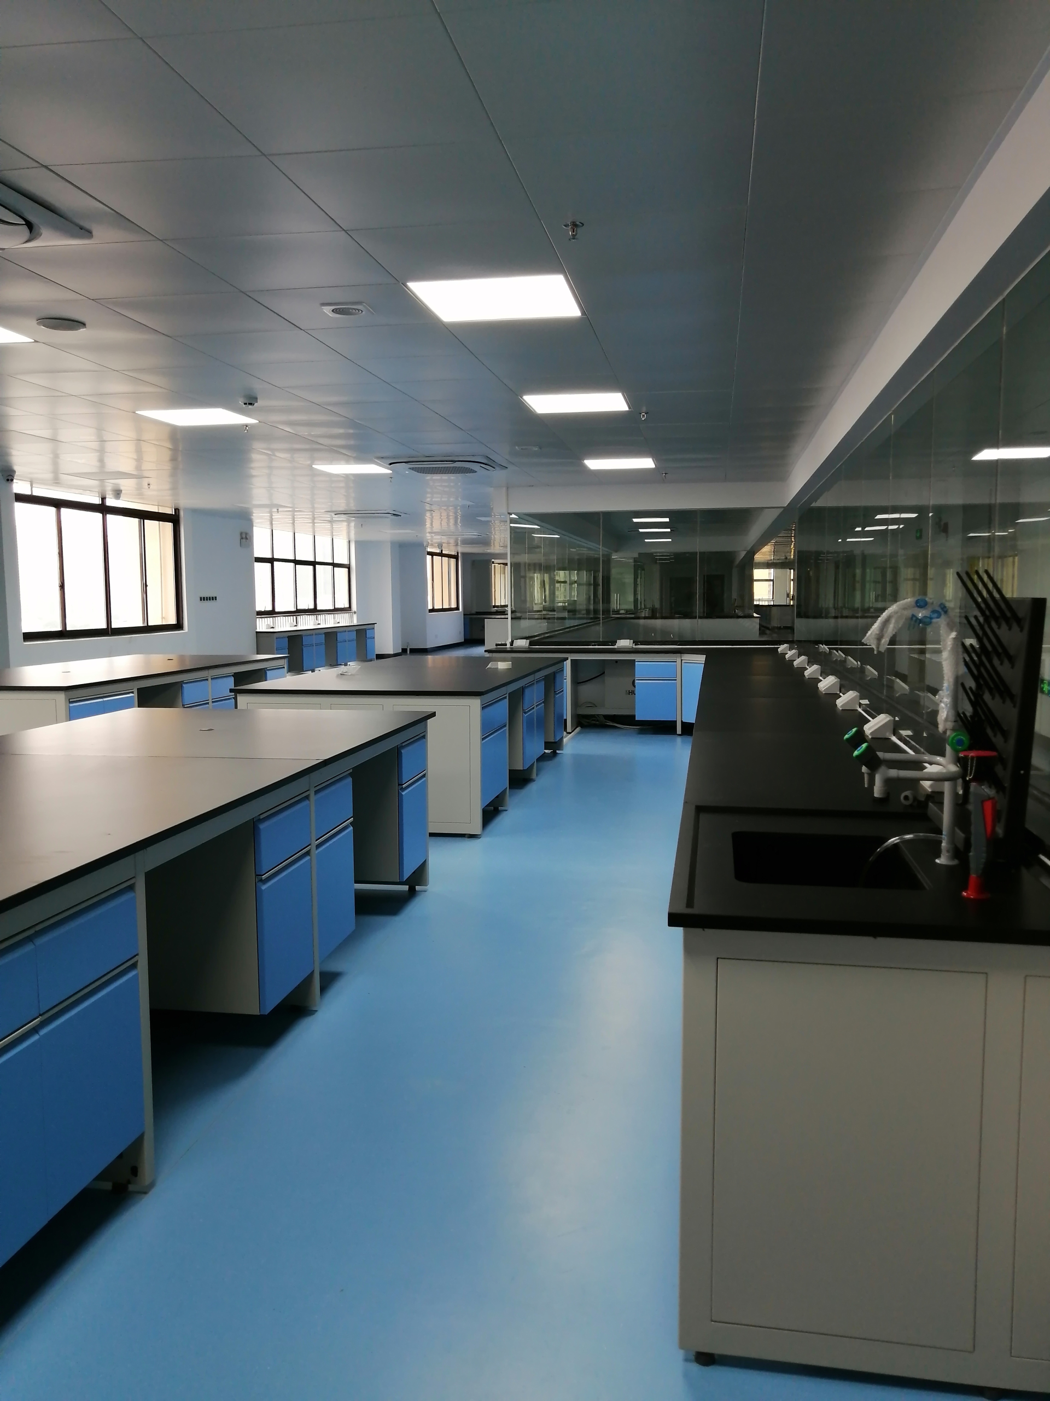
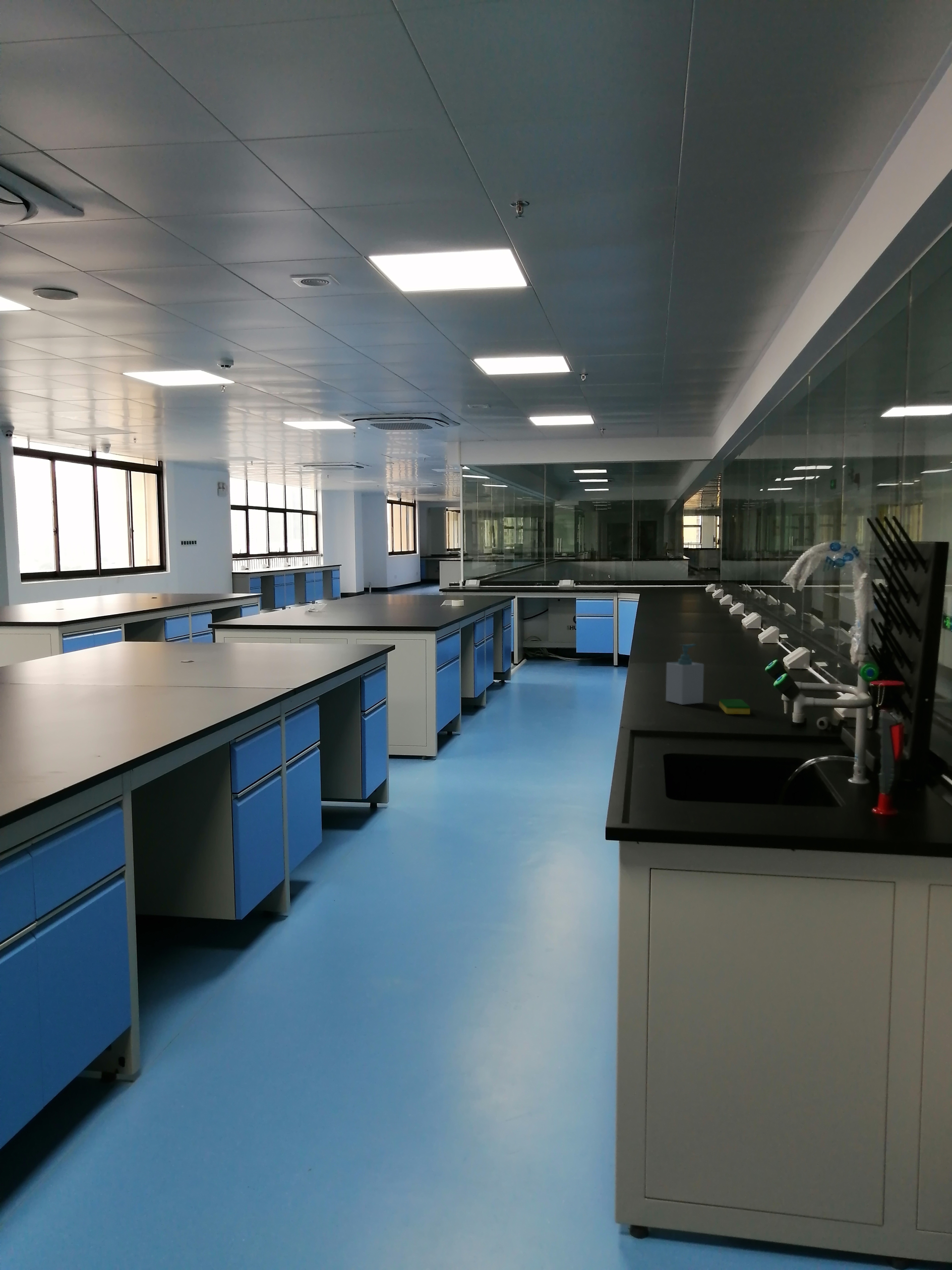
+ dish sponge [718,699,751,715]
+ soap bottle [665,643,705,705]
